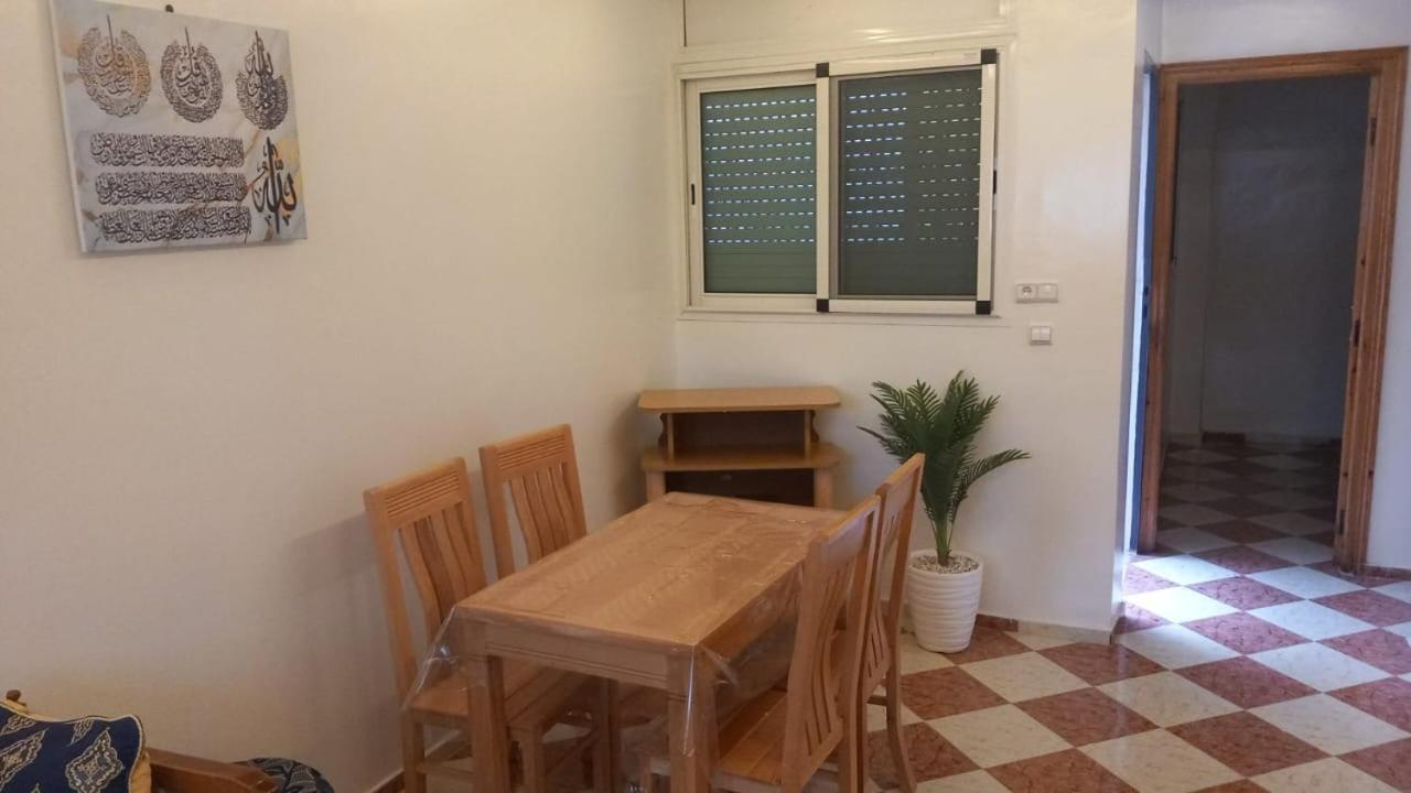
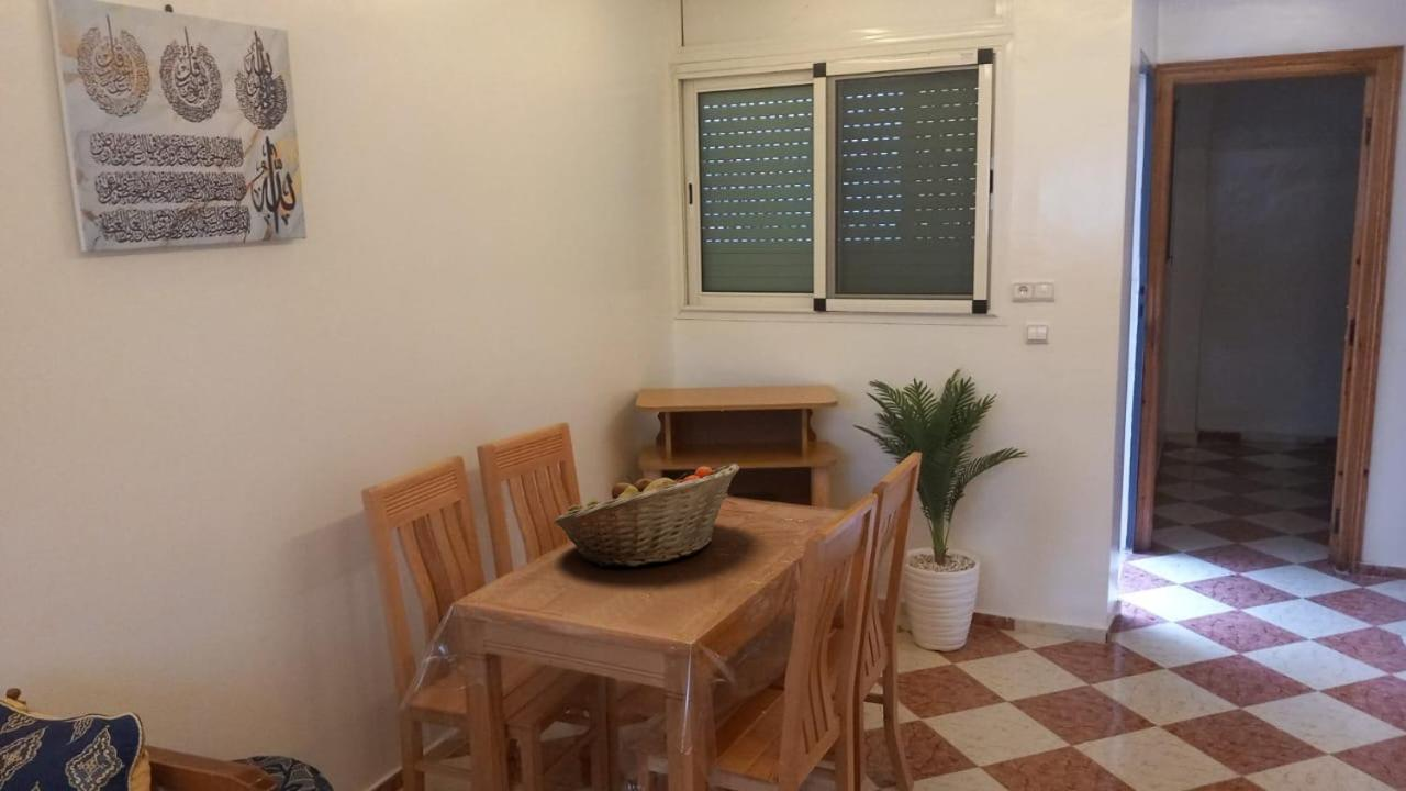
+ fruit basket [553,463,740,568]
